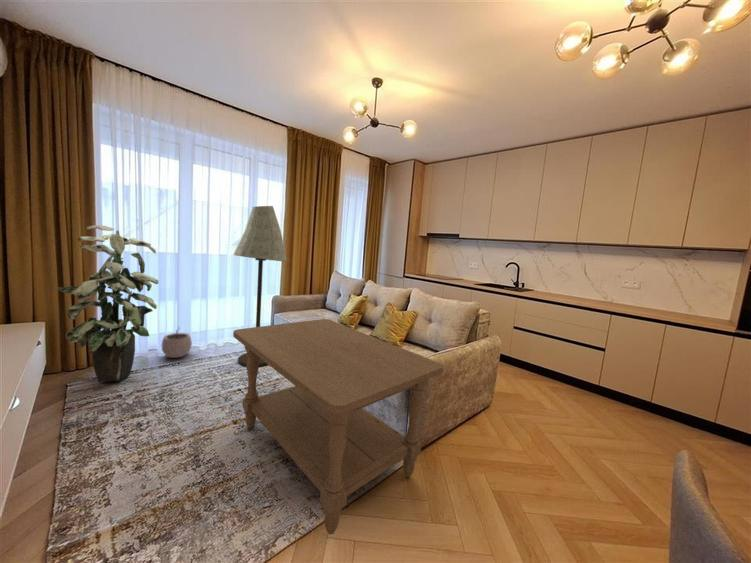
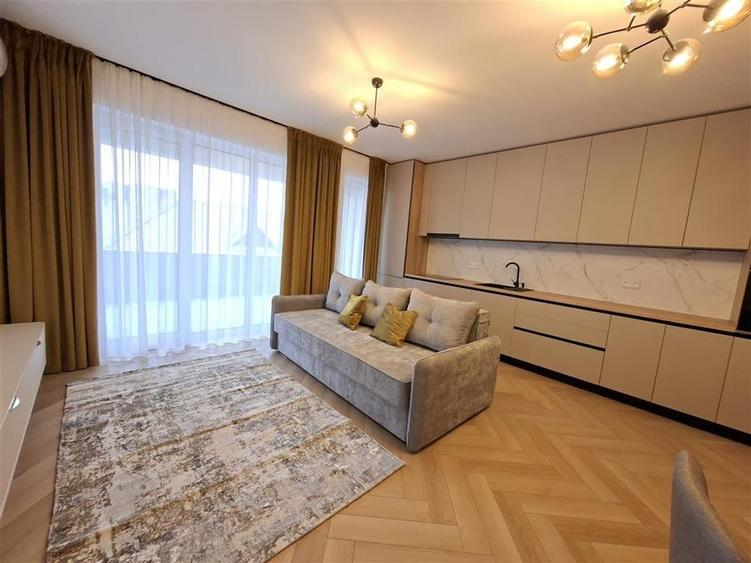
- coffee table [232,318,444,535]
- floor lamp [232,205,288,367]
- indoor plant [53,224,159,383]
- plant pot [161,325,193,359]
